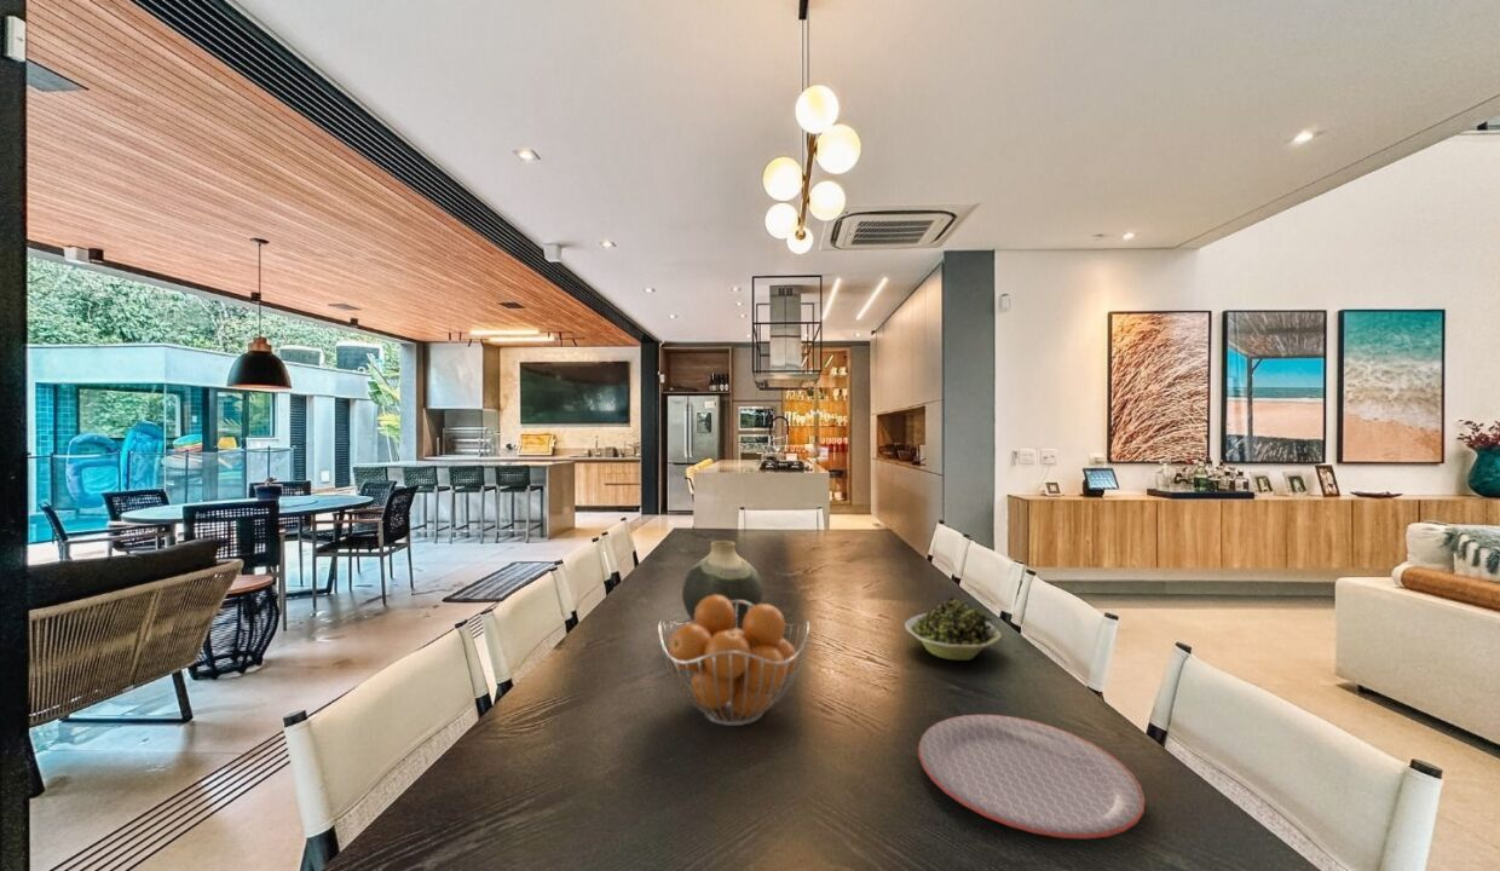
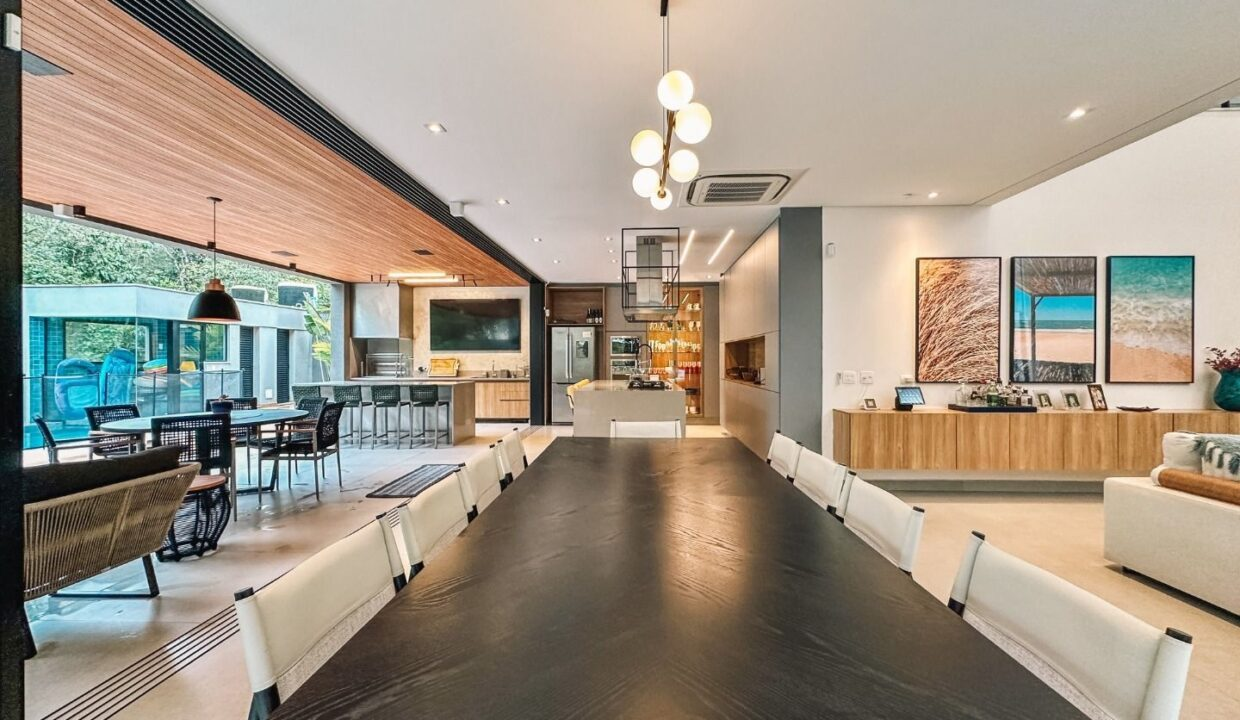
- bowl [904,595,1003,662]
- plate [917,714,1146,840]
- fruit basket [657,595,810,727]
- vase [681,540,765,630]
